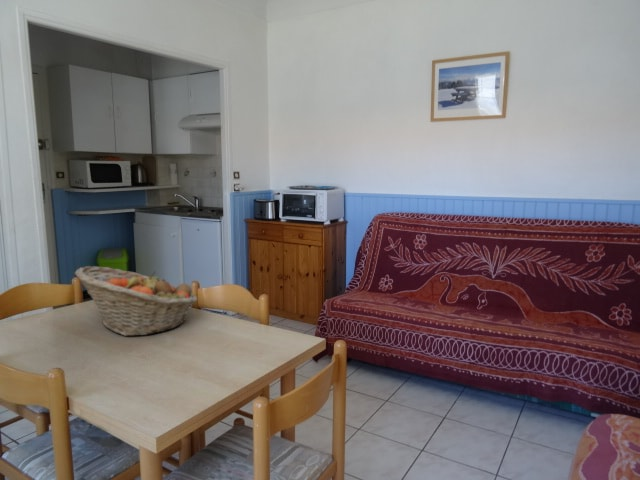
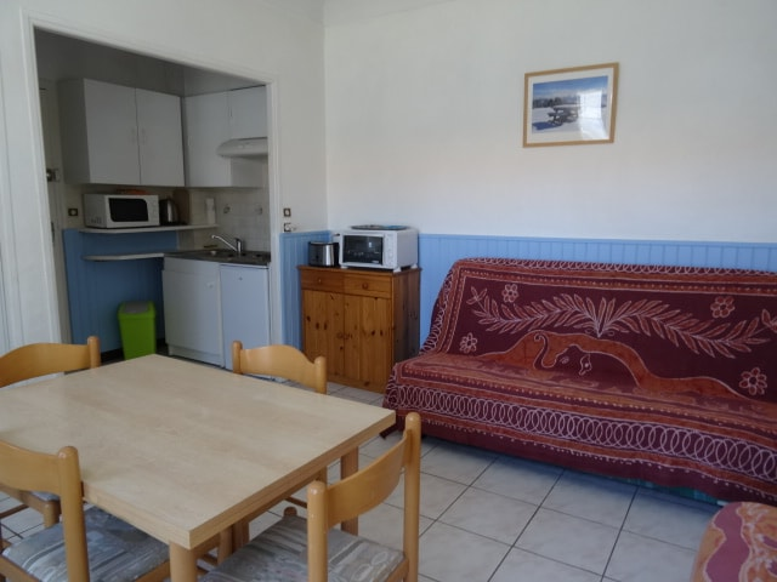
- fruit basket [73,265,198,337]
